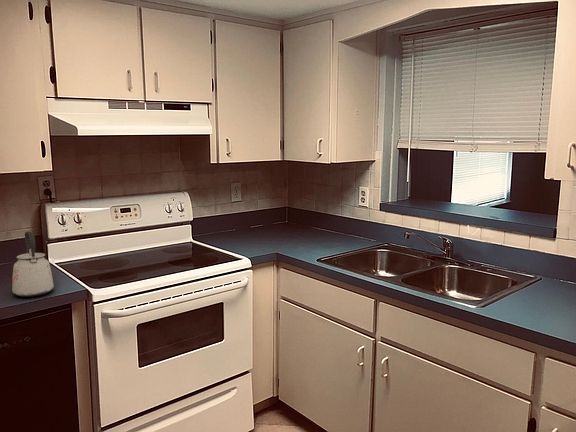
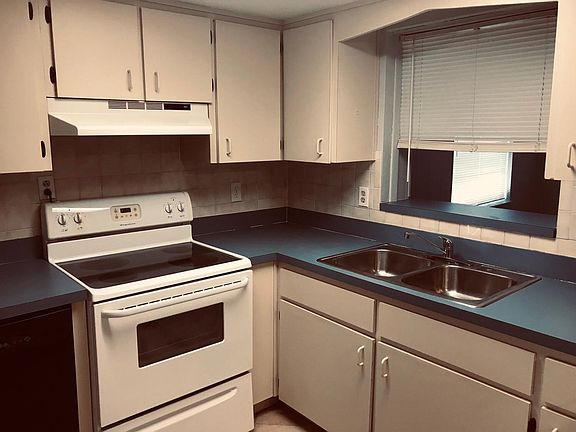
- kettle [11,230,55,298]
